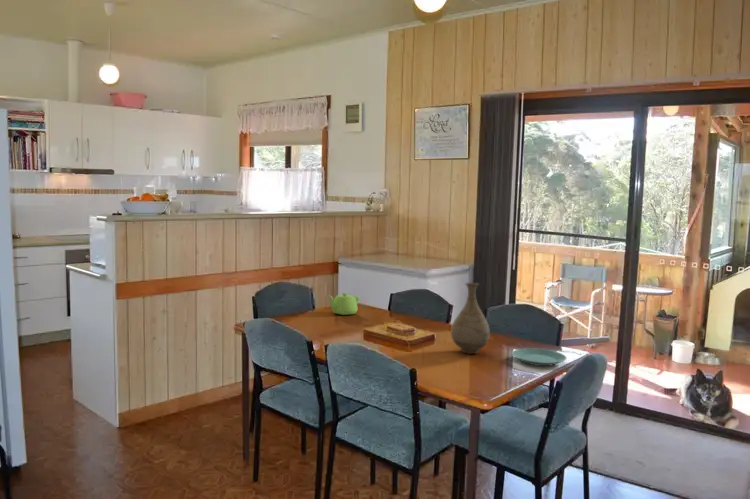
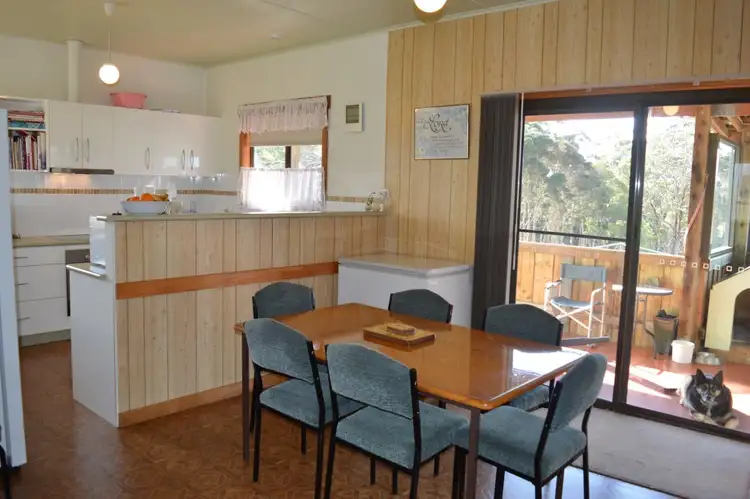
- vase [450,282,491,355]
- teapot [327,292,360,316]
- plate [511,347,568,367]
